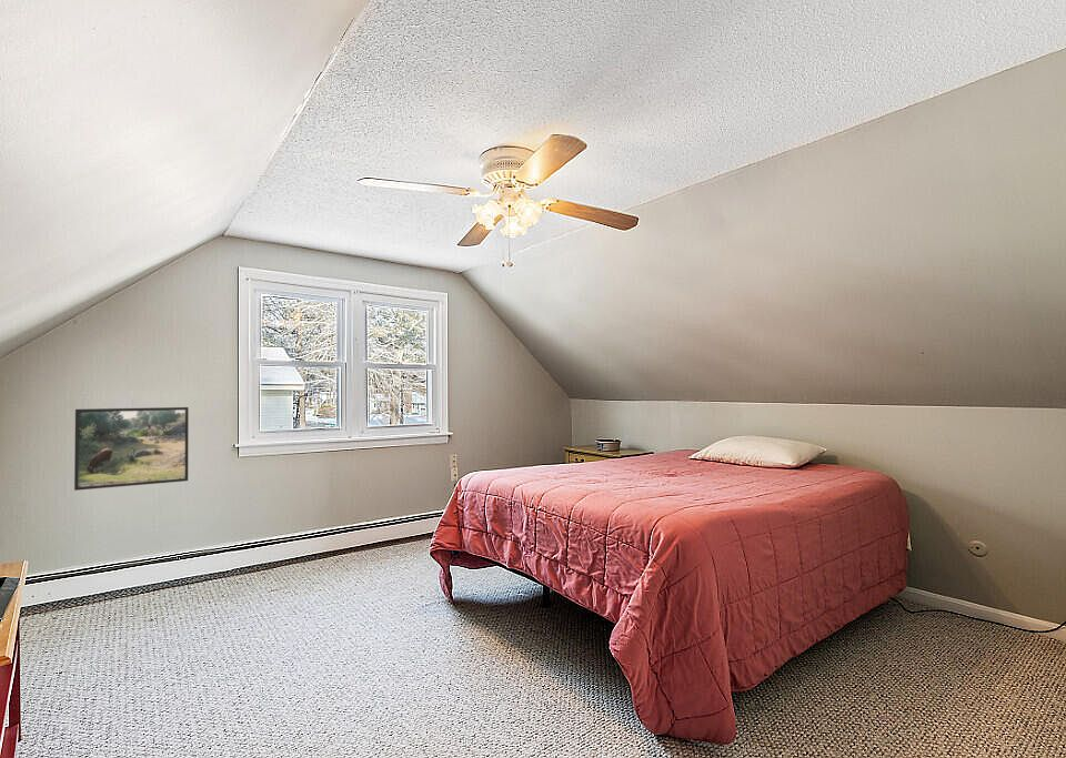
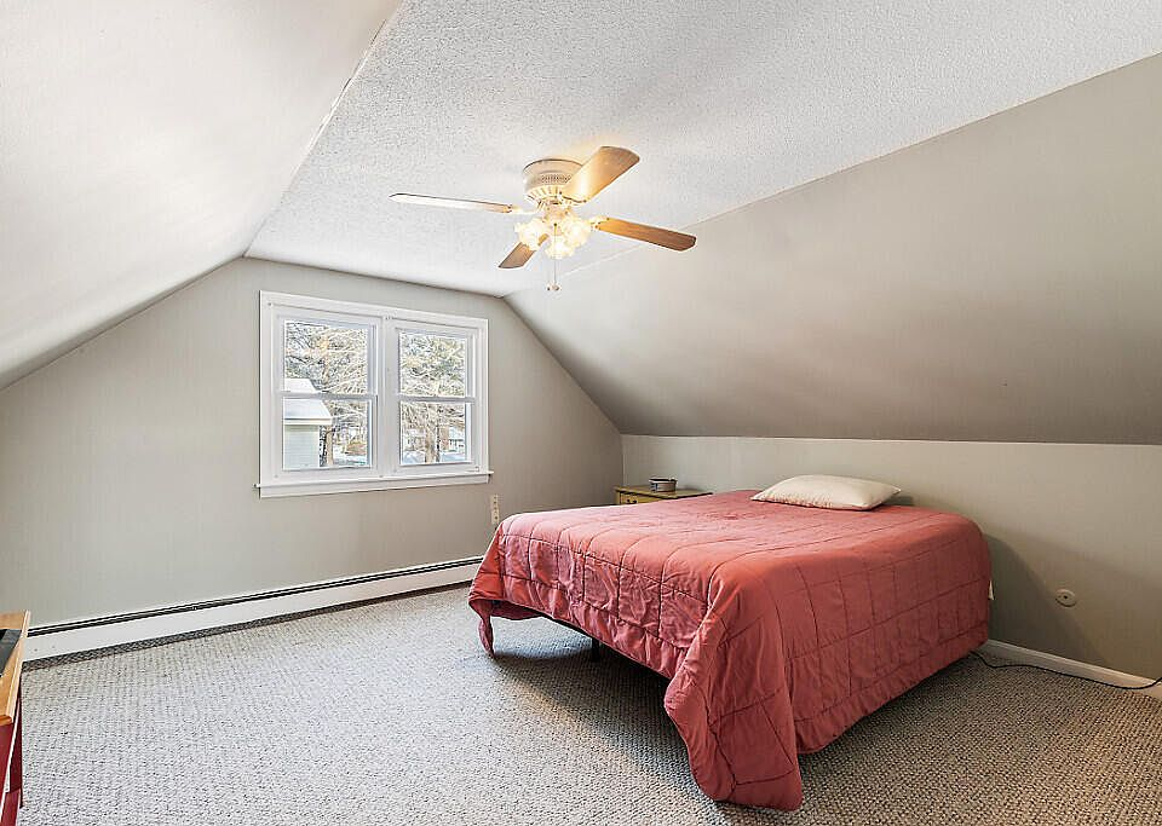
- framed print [73,406,190,492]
